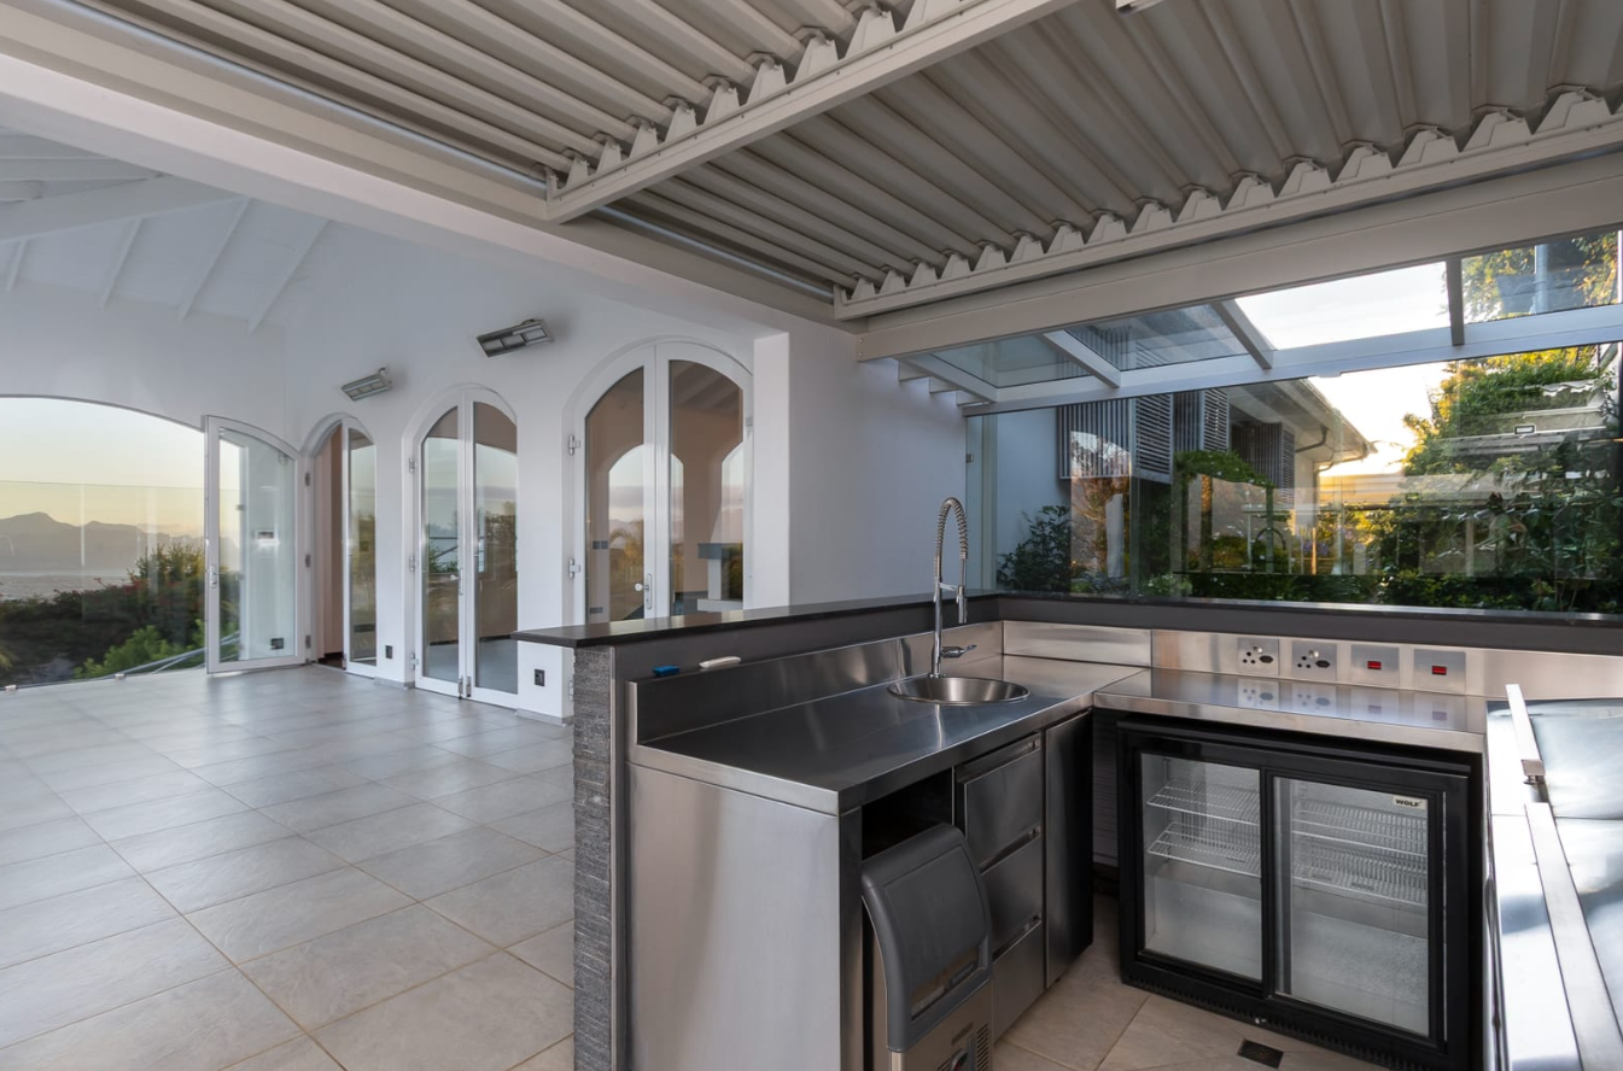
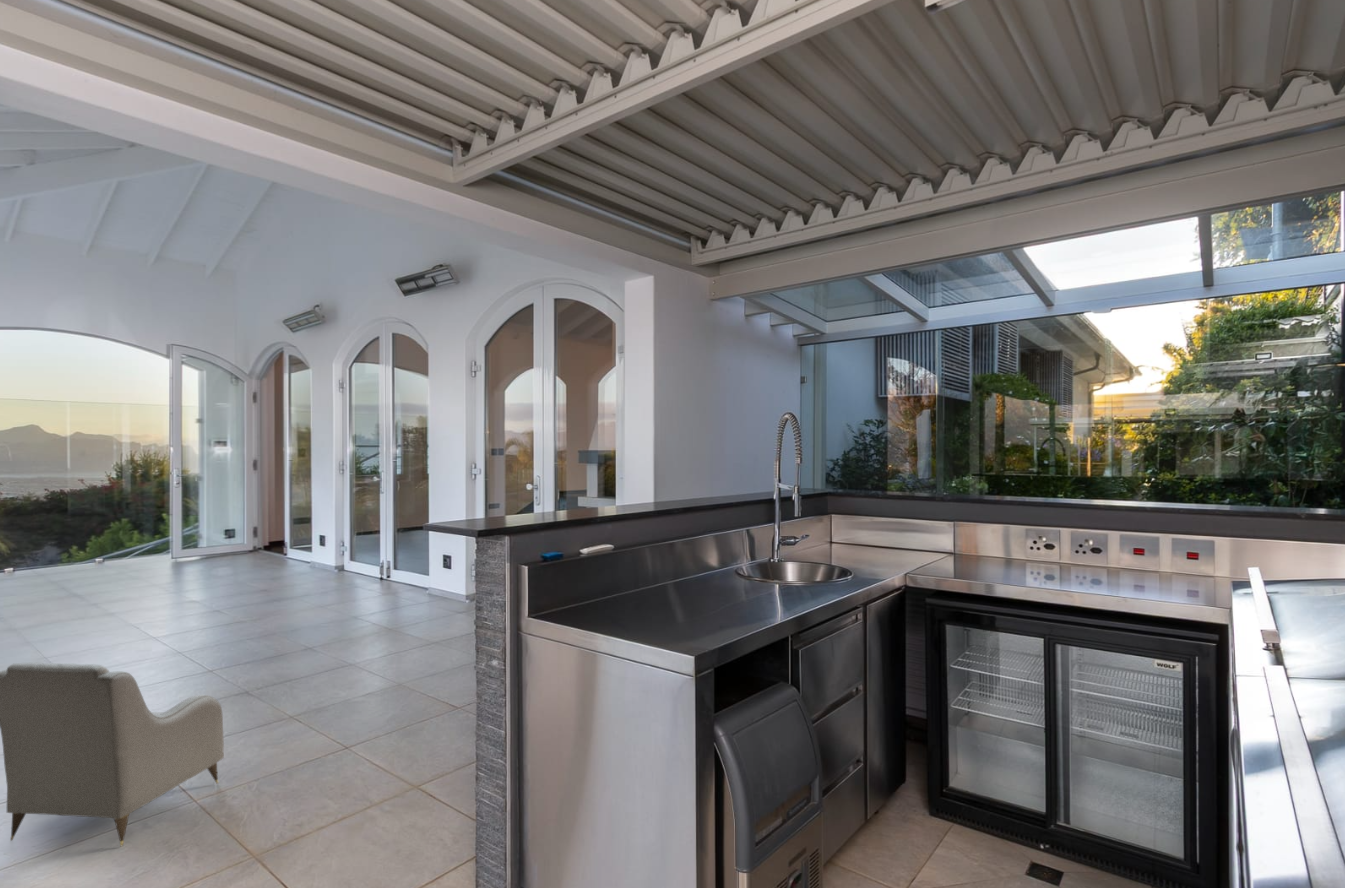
+ armchair [0,662,225,847]
